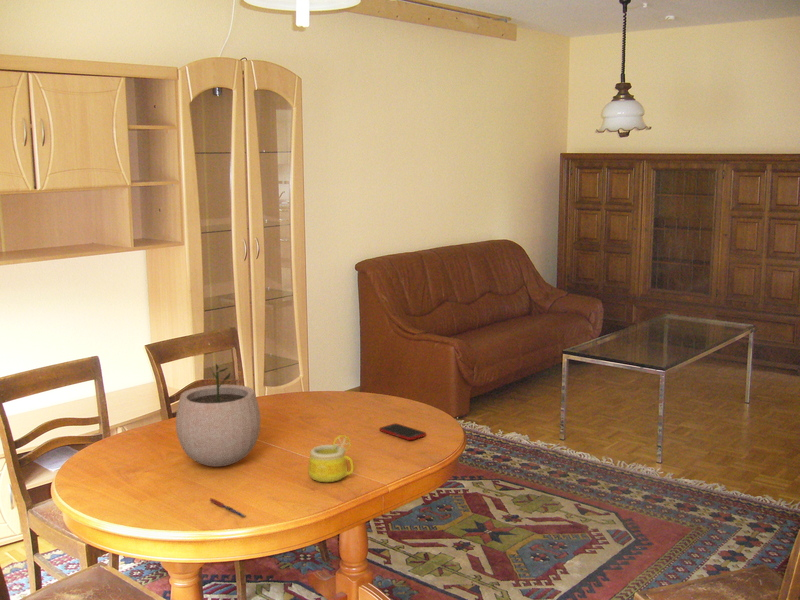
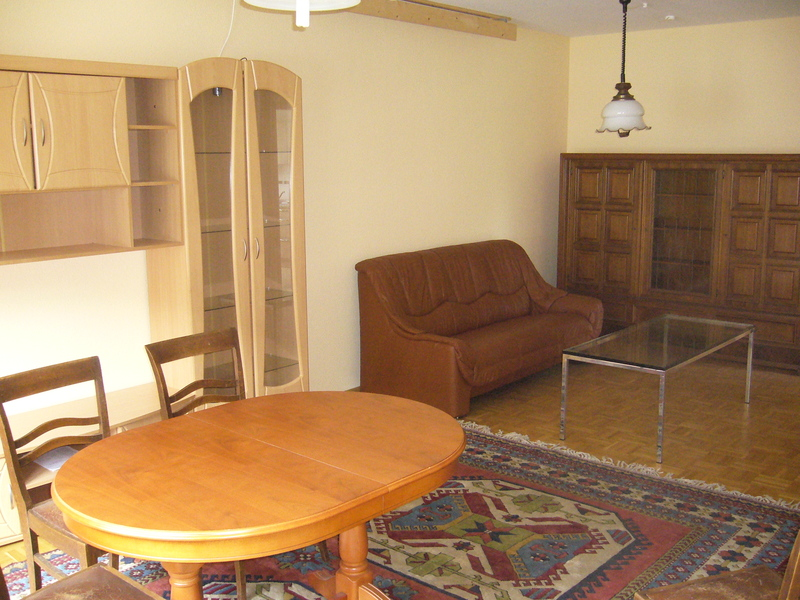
- pen [208,497,246,518]
- cell phone [378,422,427,441]
- plant pot [175,363,262,467]
- mug [307,434,355,483]
